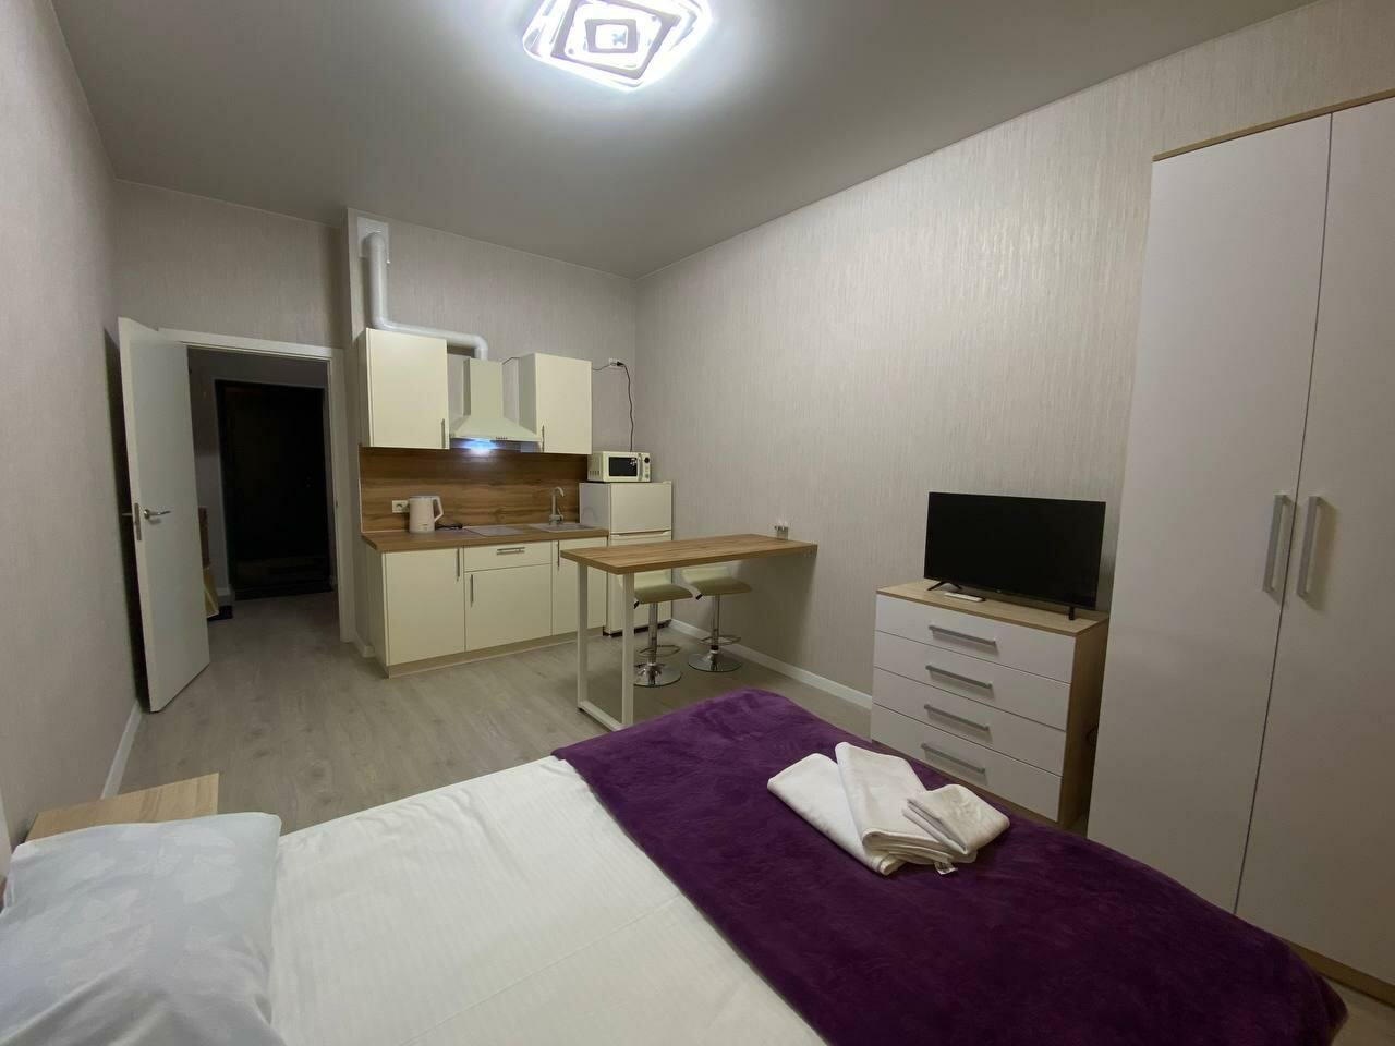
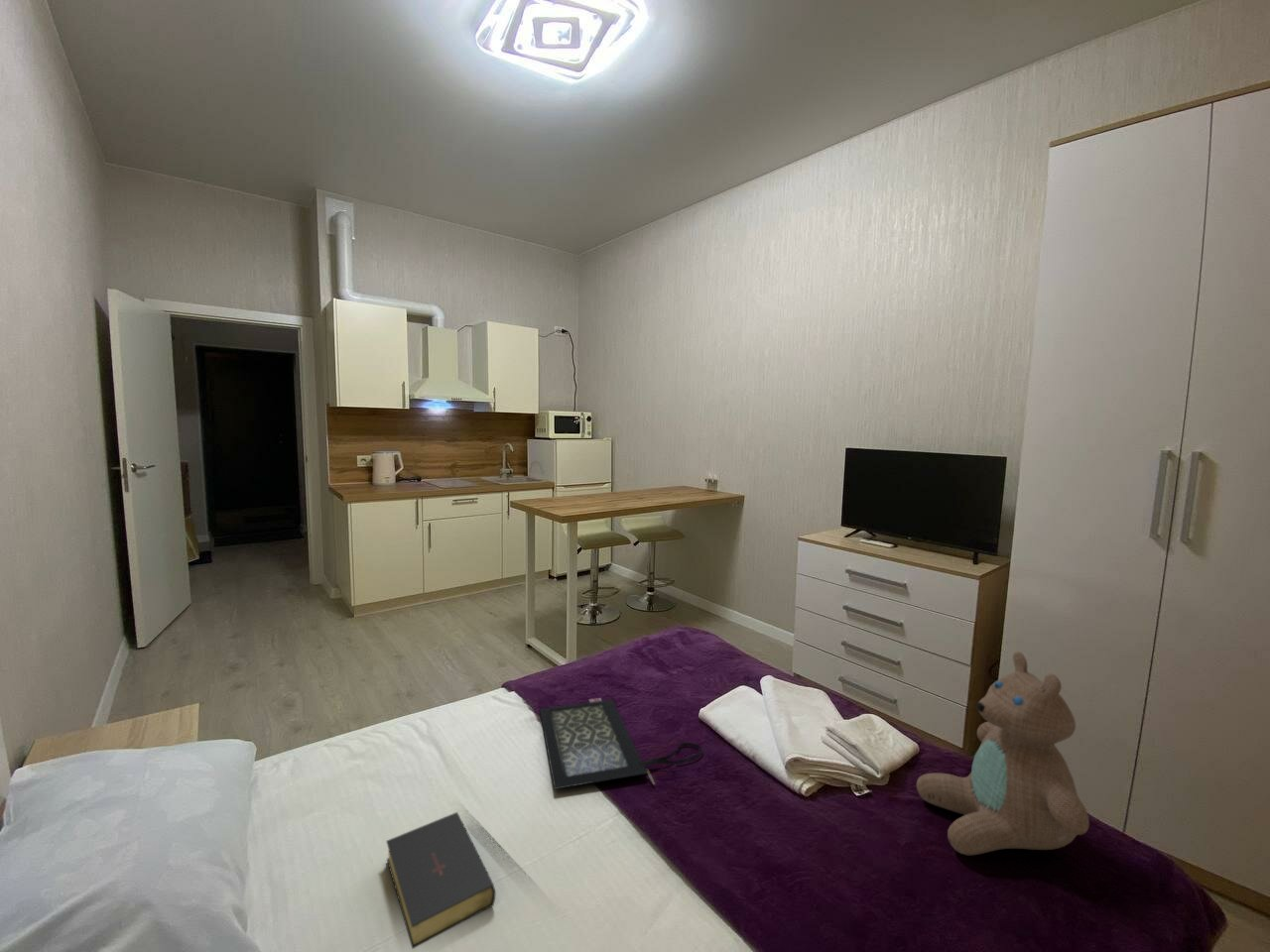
+ bible [385,811,496,950]
+ clutch bag [539,697,703,790]
+ teddy bear [916,651,1090,856]
